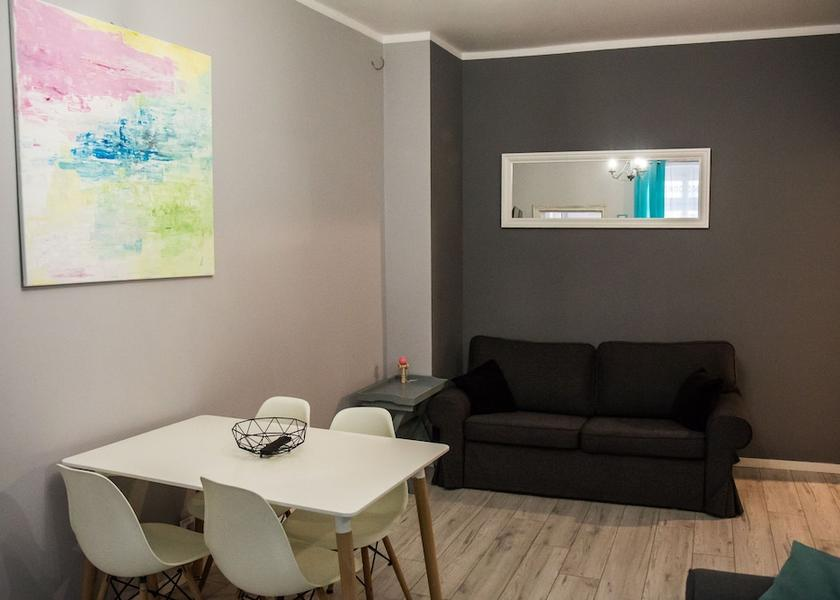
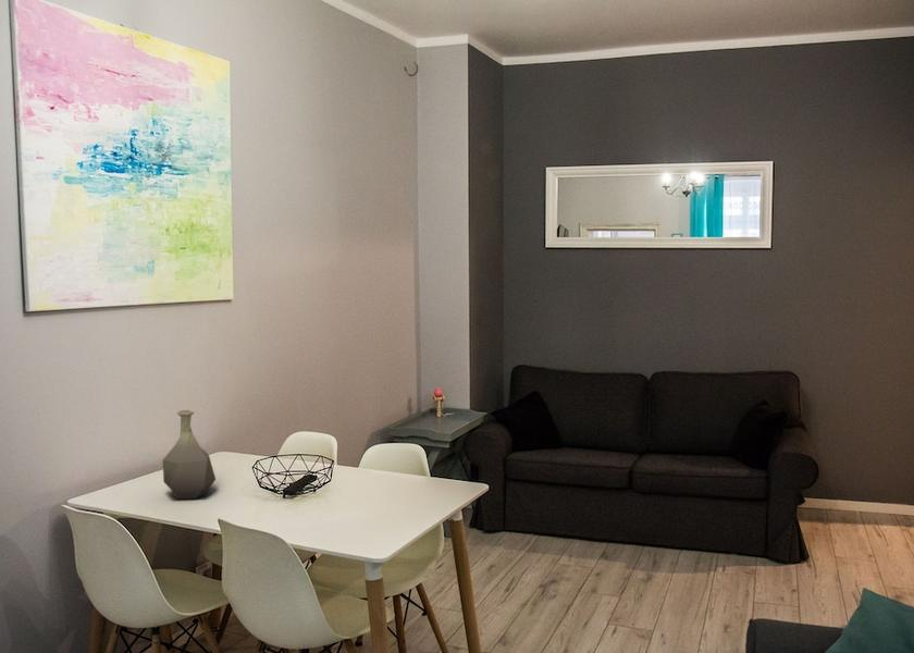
+ vase [162,409,217,501]
